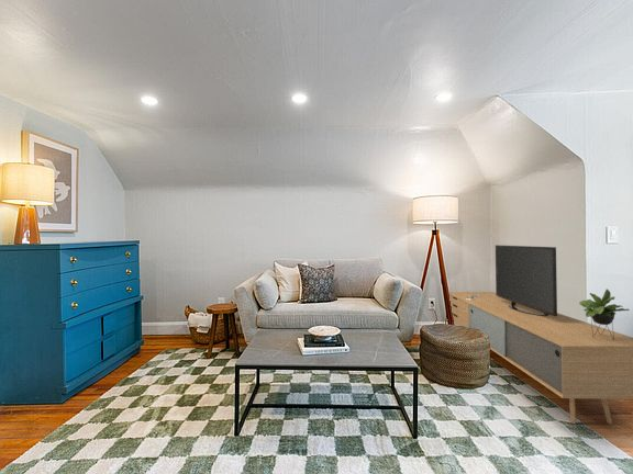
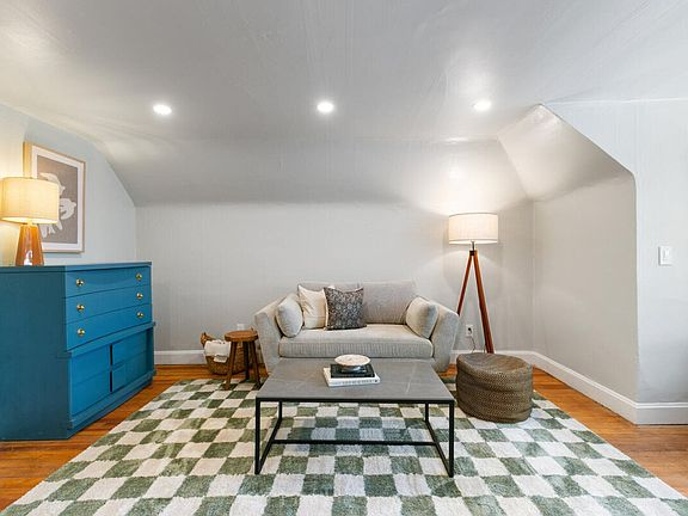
- media console [444,244,633,426]
